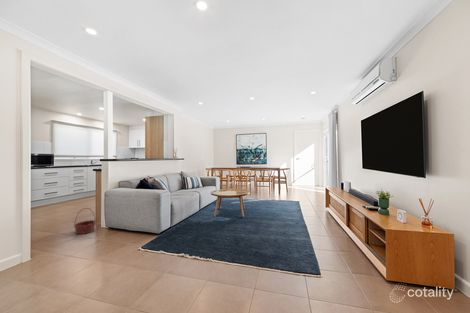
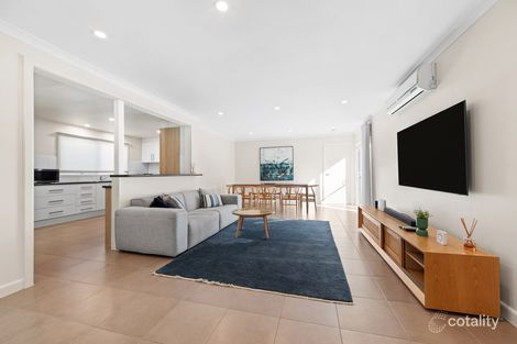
- basket [73,207,97,235]
